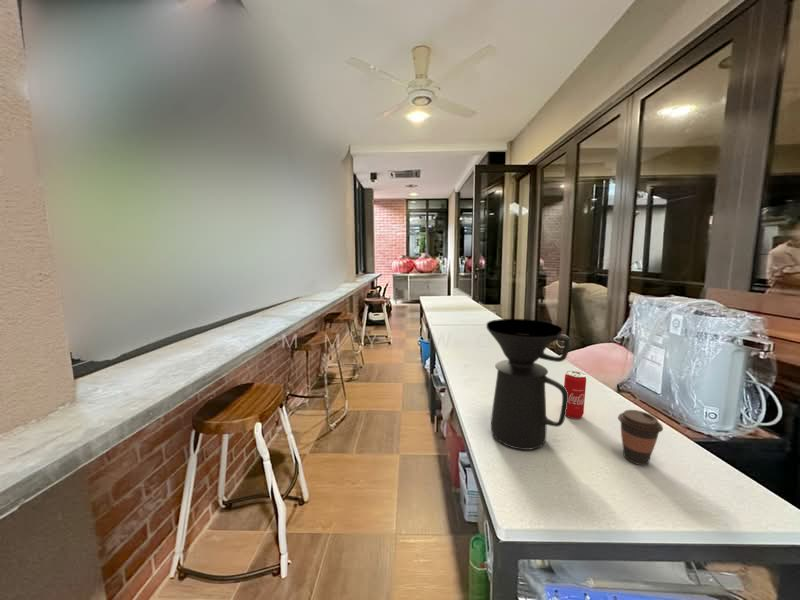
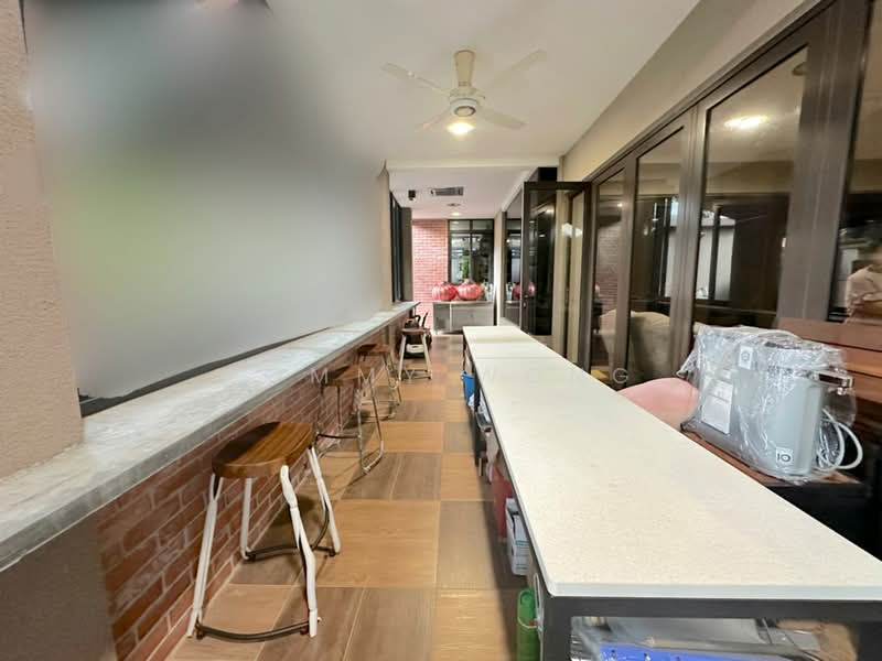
- coffee cup [617,409,664,466]
- coffee maker [485,318,571,451]
- beverage can [563,370,587,420]
